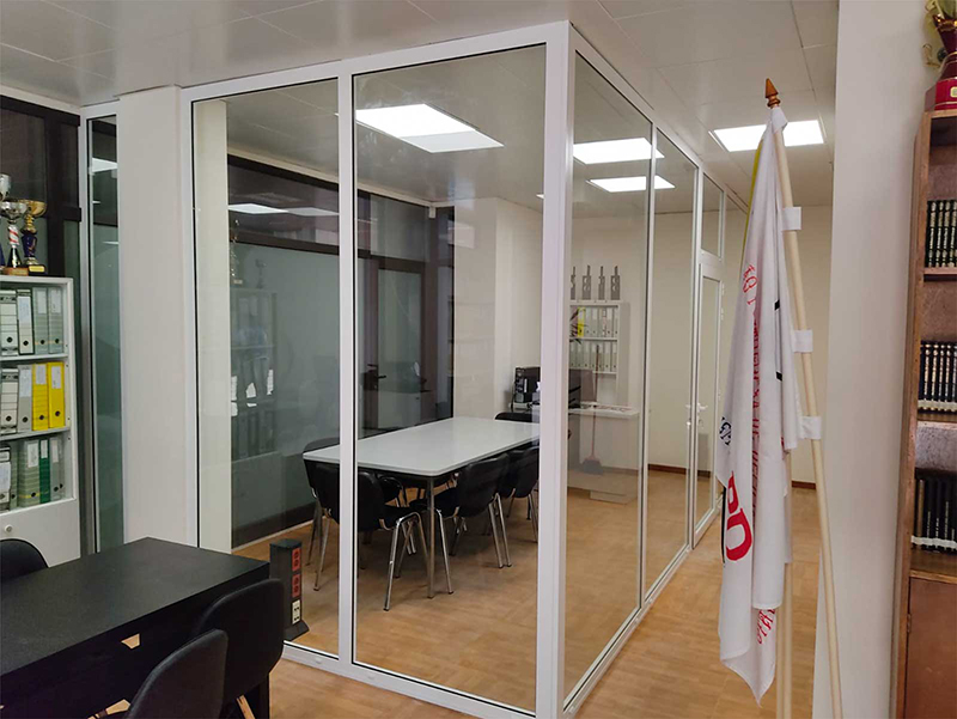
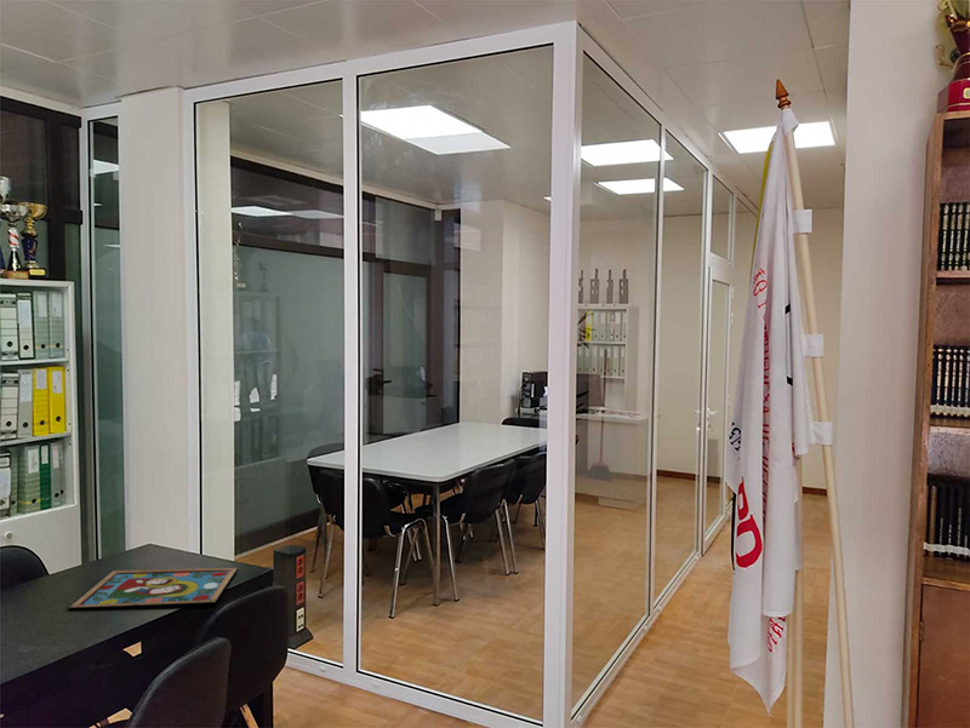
+ framed painting [68,567,239,612]
